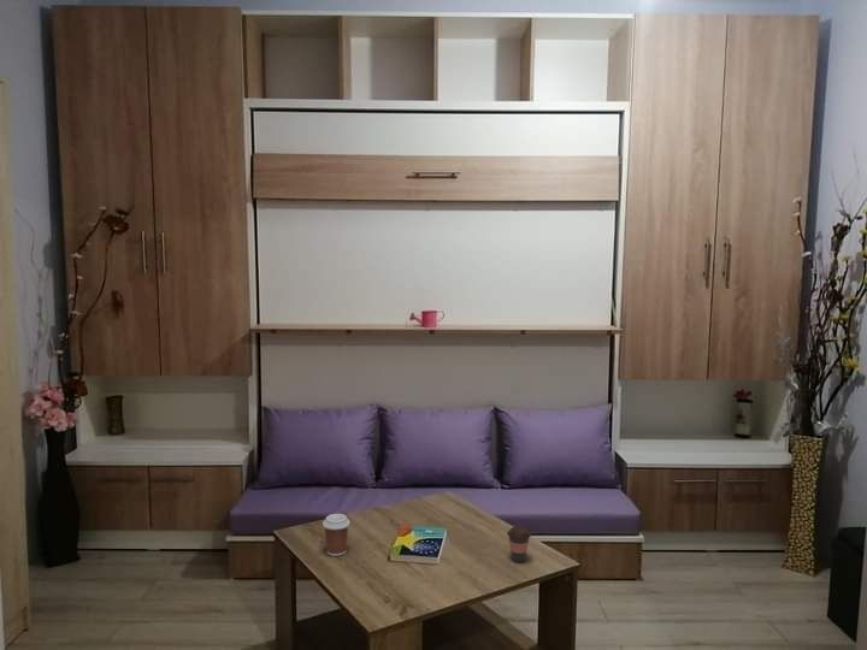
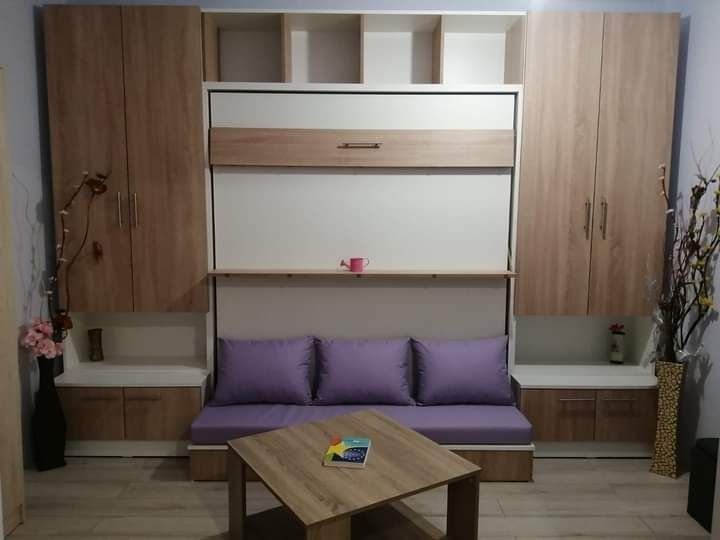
- coffee cup [322,513,352,557]
- coffee cup [506,525,532,563]
